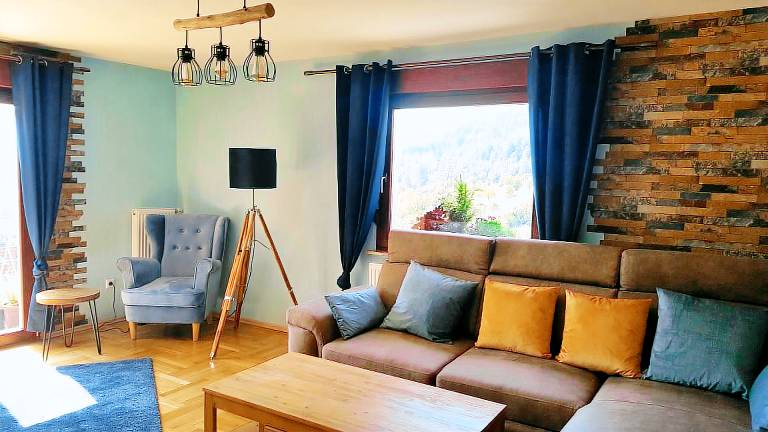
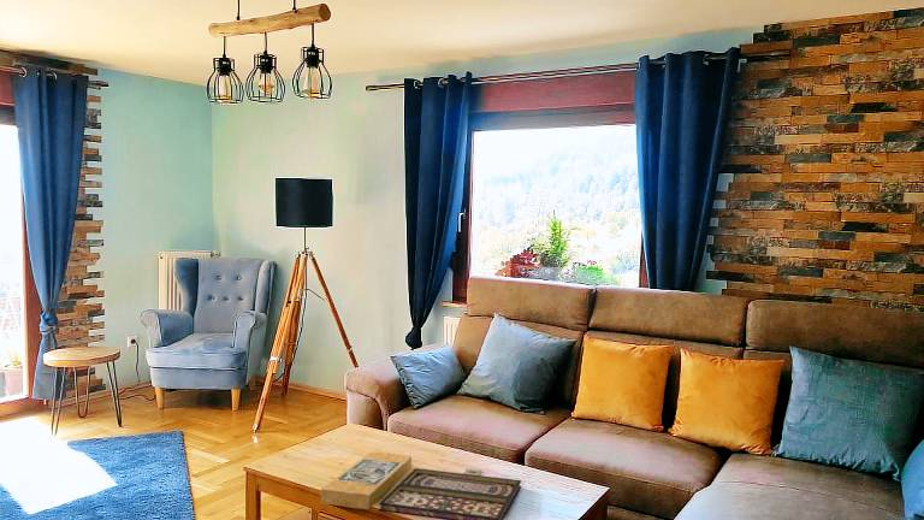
+ board game [320,450,522,520]
